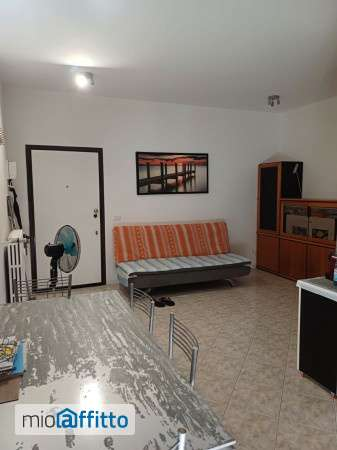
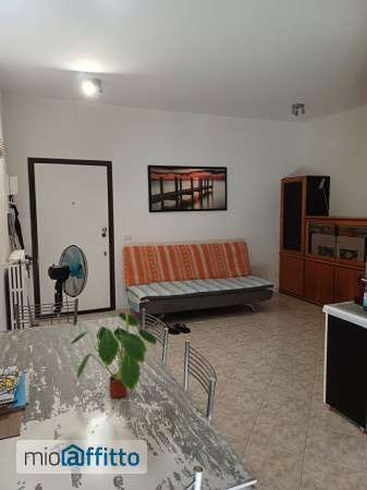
+ plant [70,311,158,399]
